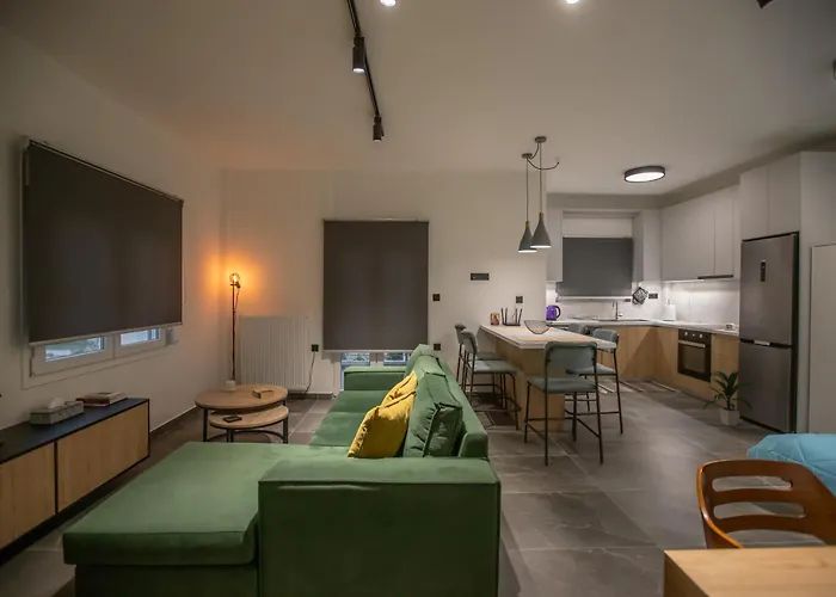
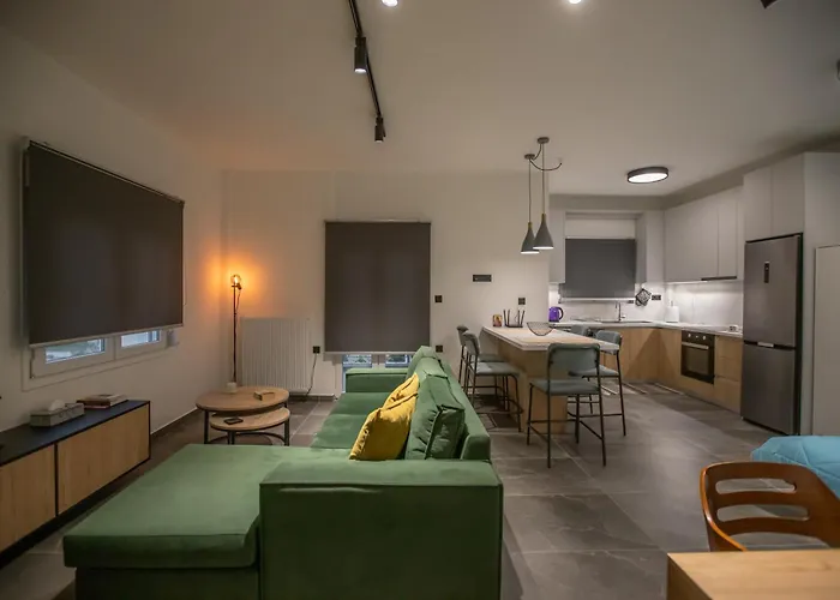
- indoor plant [701,369,760,427]
